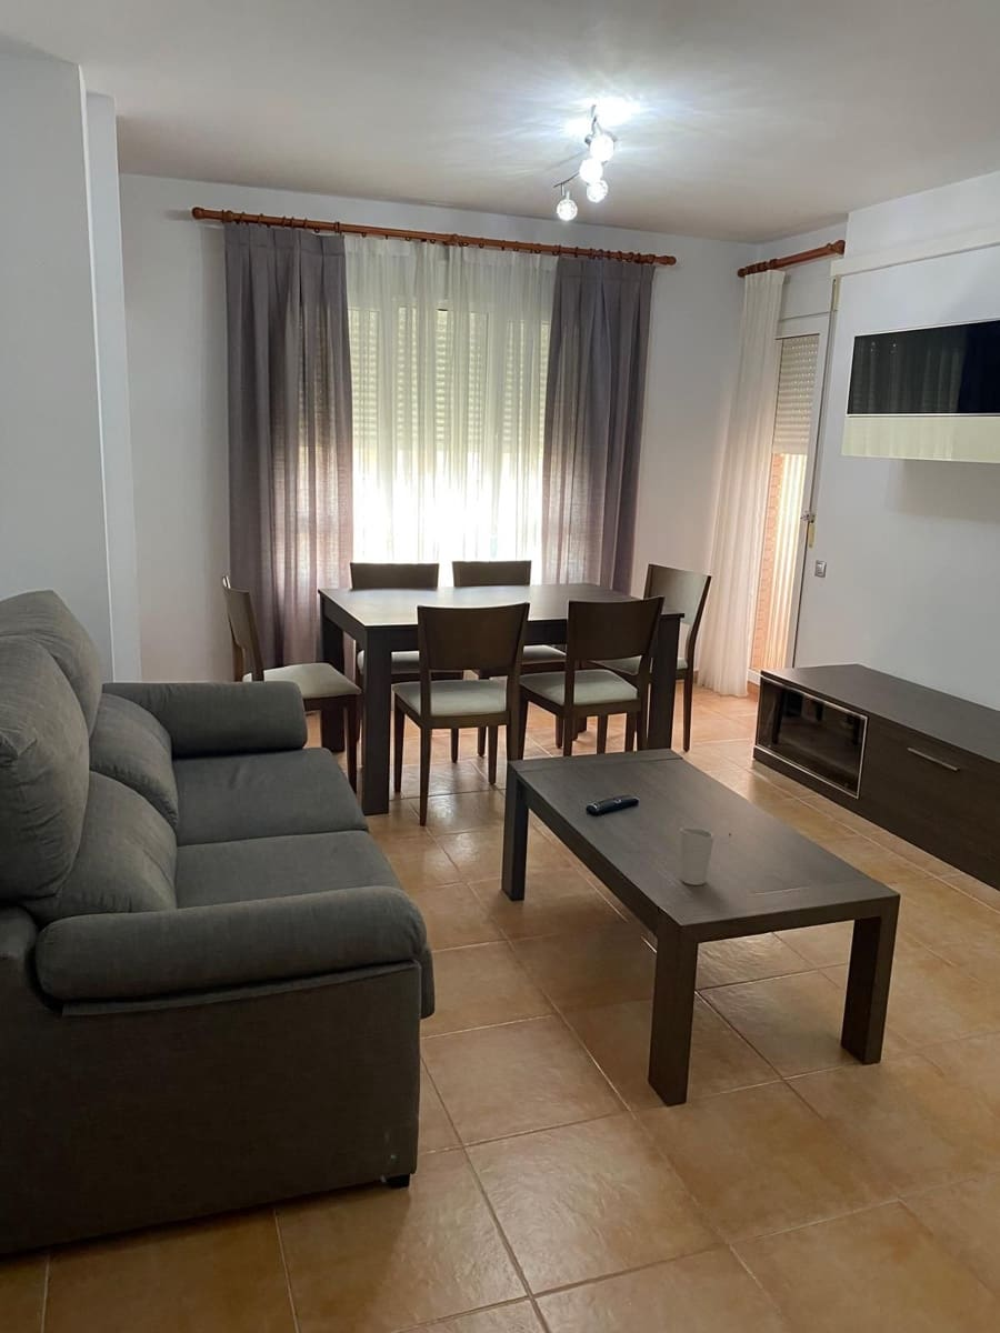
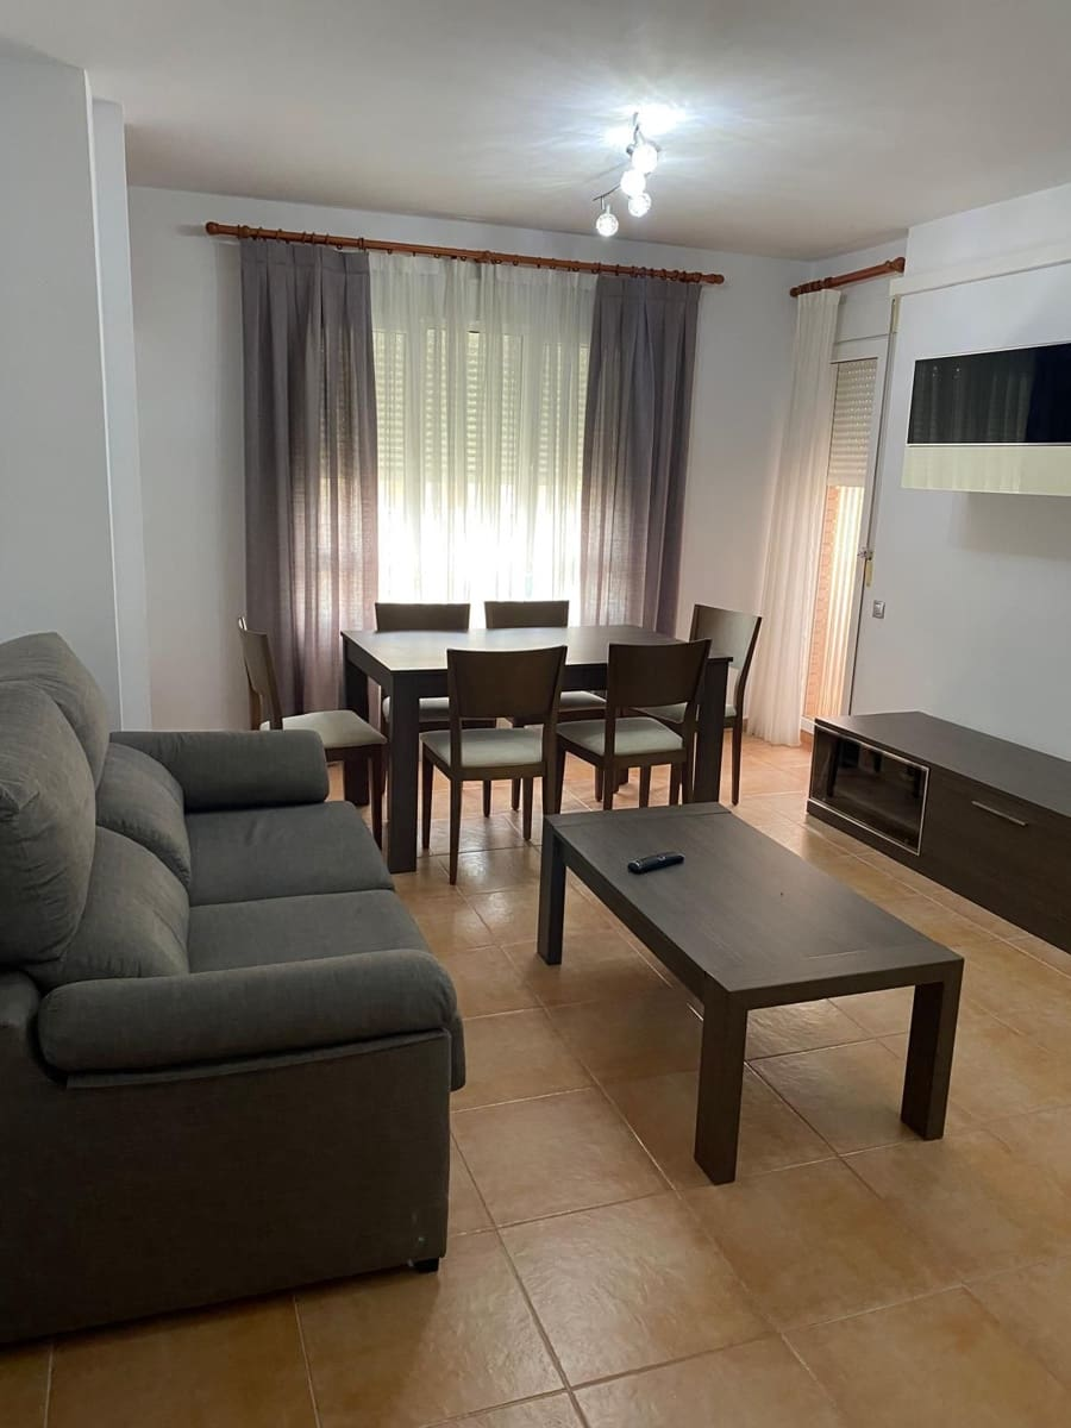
- cup [679,826,716,886]
